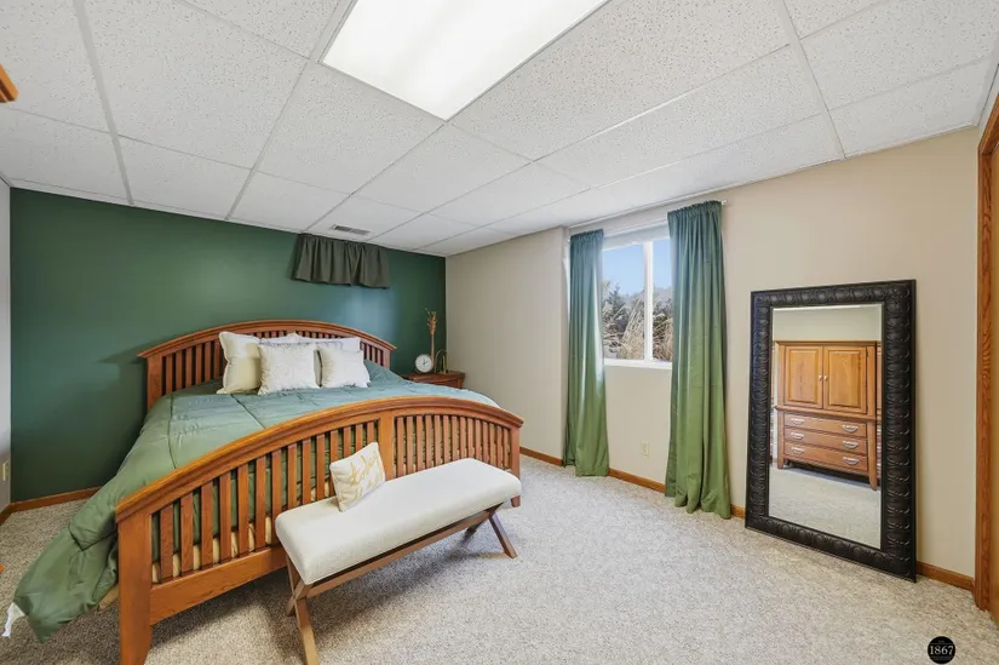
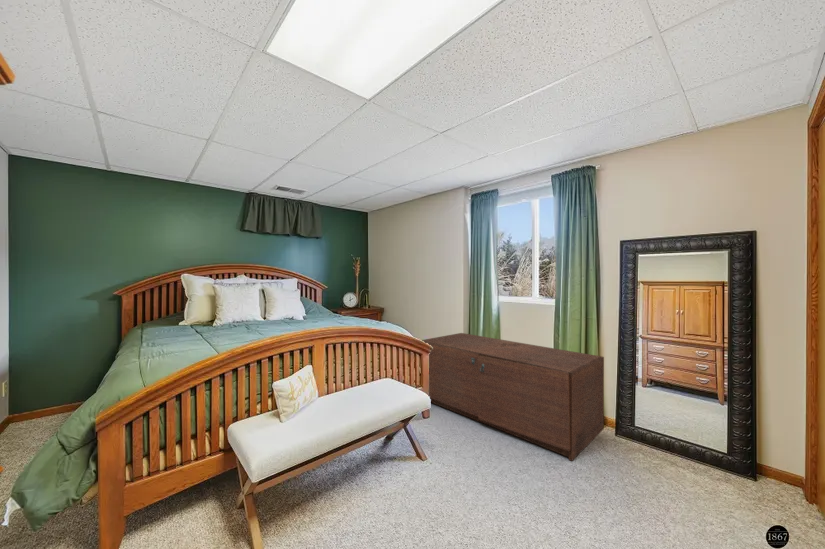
+ storage trunk [421,332,605,462]
